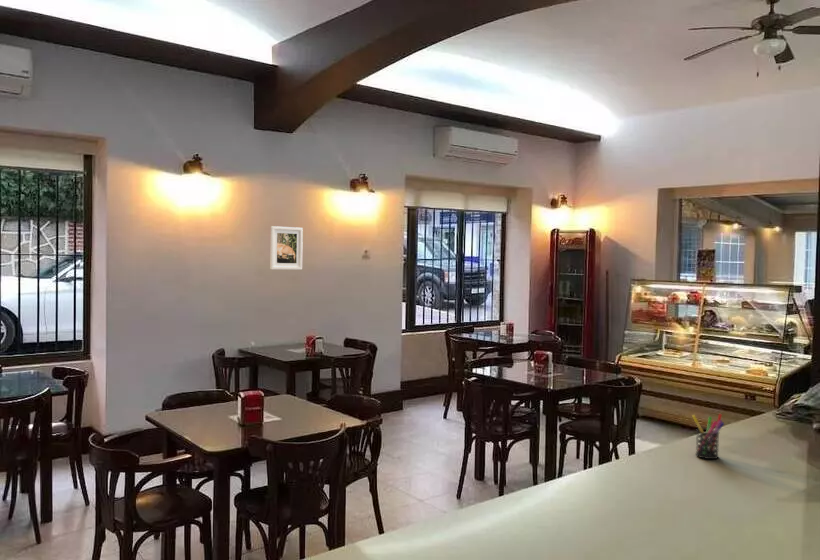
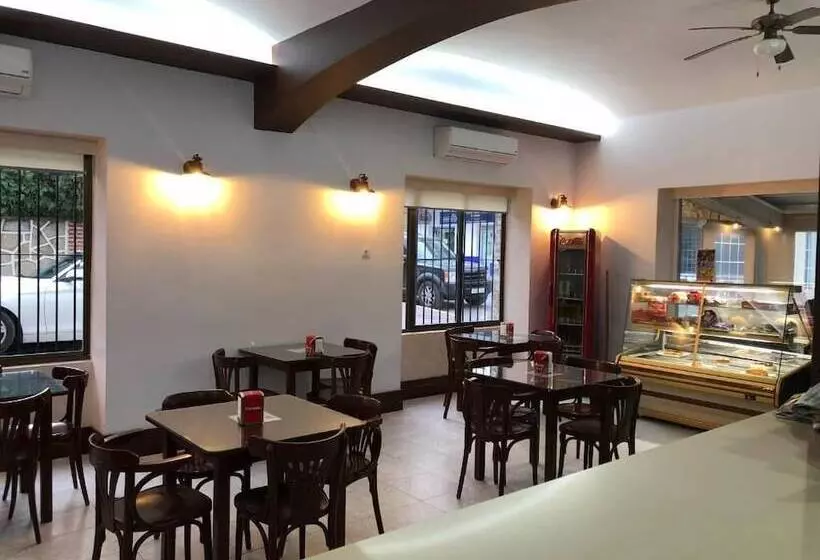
- pen holder [691,413,725,460]
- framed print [269,225,304,271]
